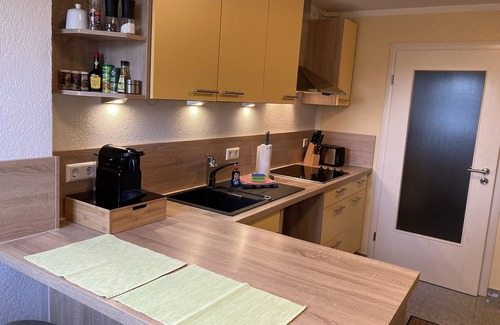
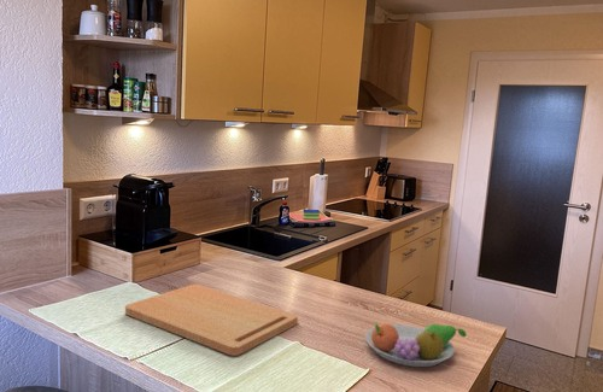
+ cutting board [124,283,299,357]
+ fruit bowl [364,322,468,368]
